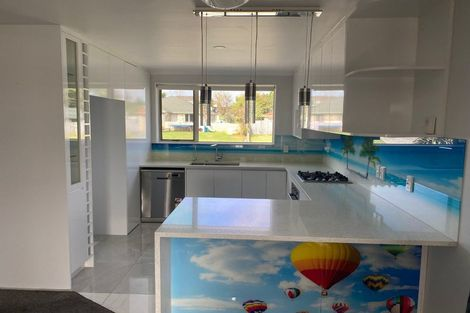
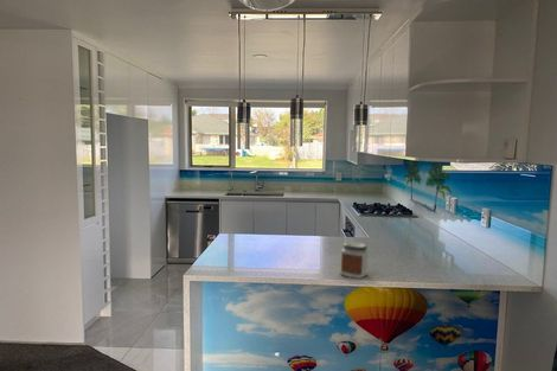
+ jar [339,241,370,280]
